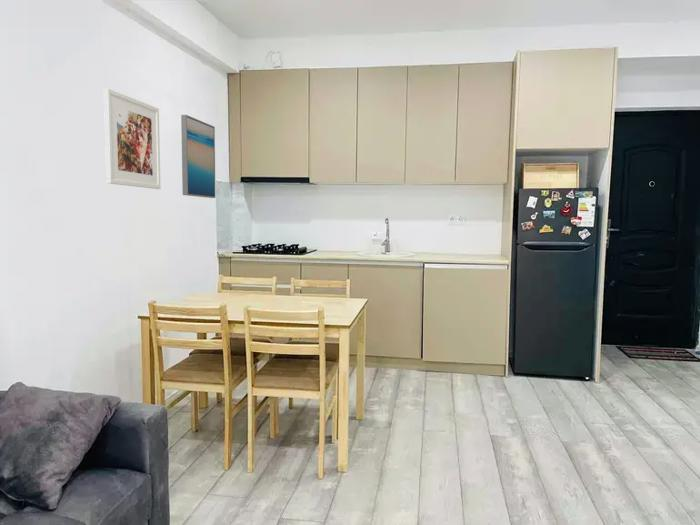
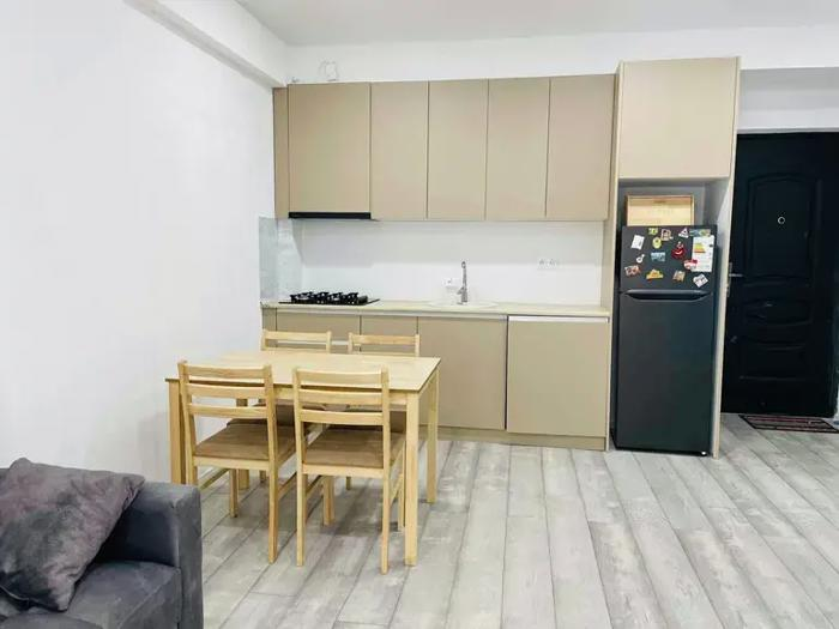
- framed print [103,87,162,190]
- wall art [180,114,216,199]
